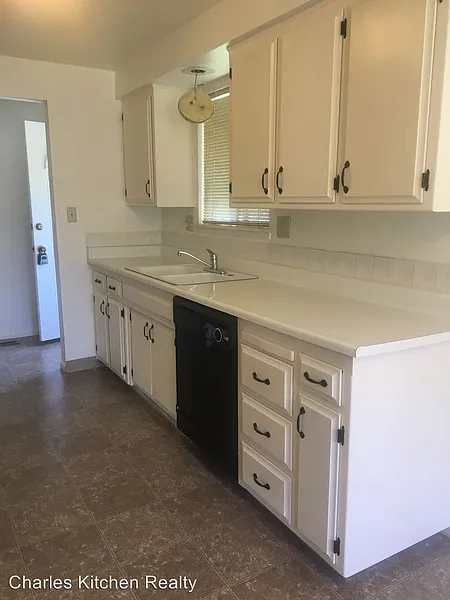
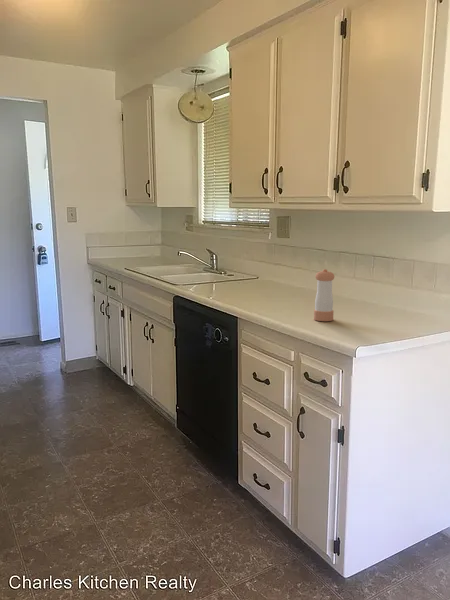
+ pepper shaker [313,268,335,322]
